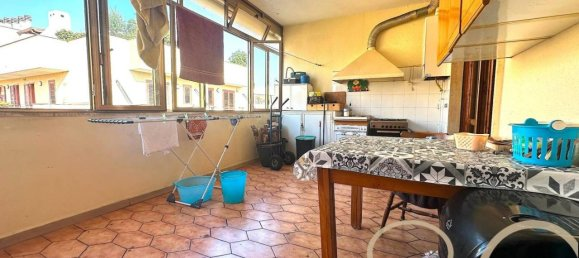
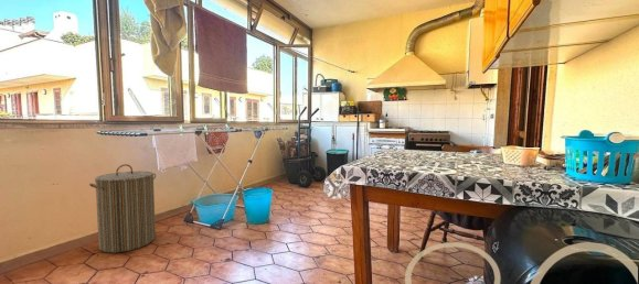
+ laundry hamper [88,163,157,254]
